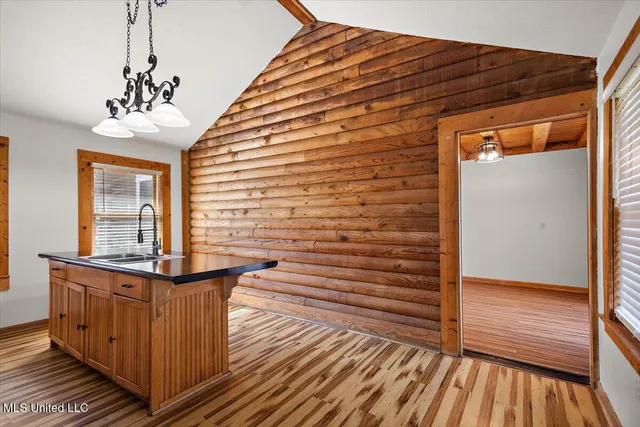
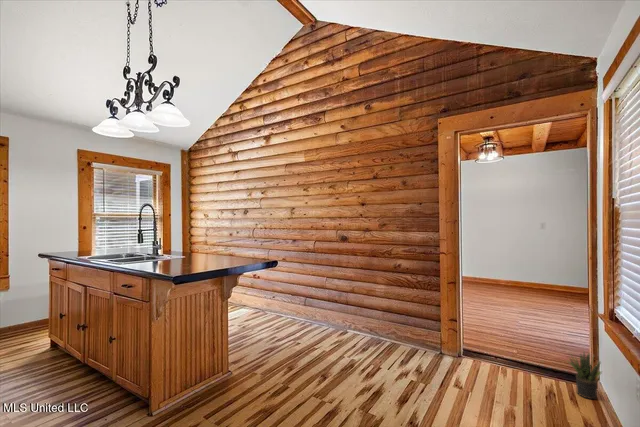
+ potted plant [567,350,603,400]
